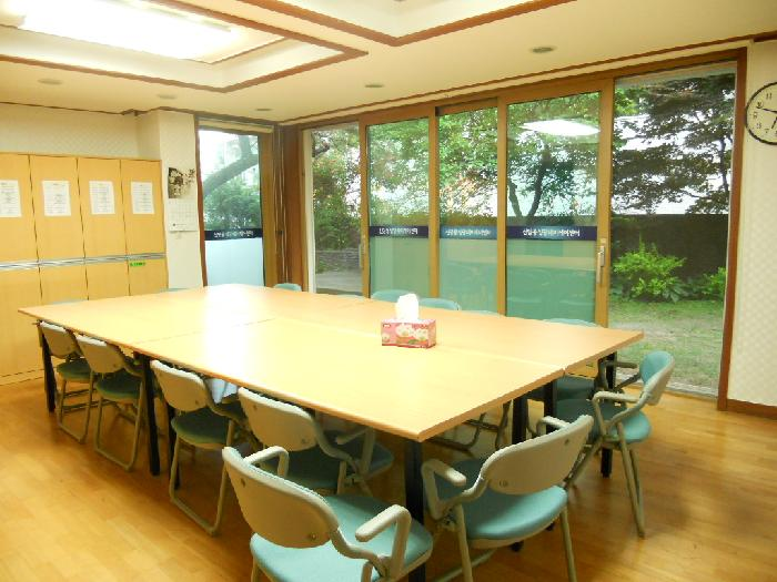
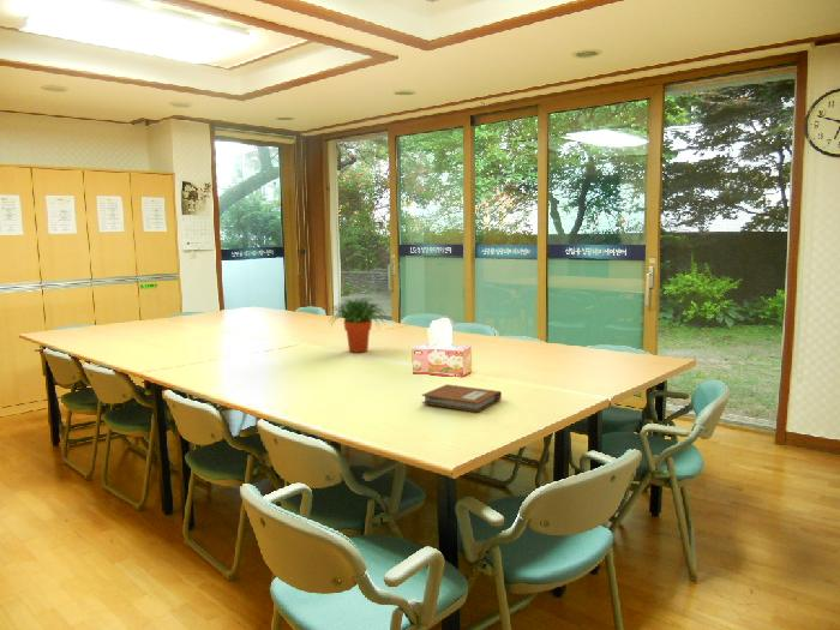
+ notebook [421,383,503,413]
+ potted plant [325,296,386,354]
